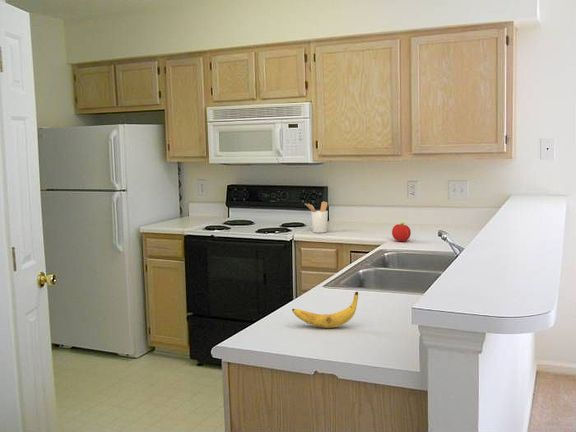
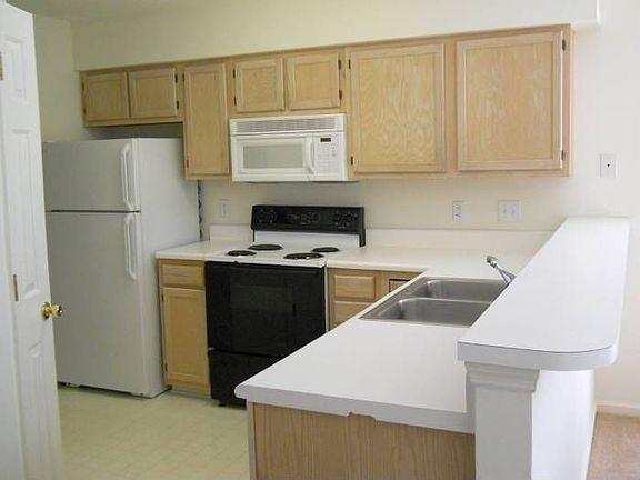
- fruit [391,221,412,242]
- banana [291,291,359,329]
- utensil holder [305,200,329,234]
